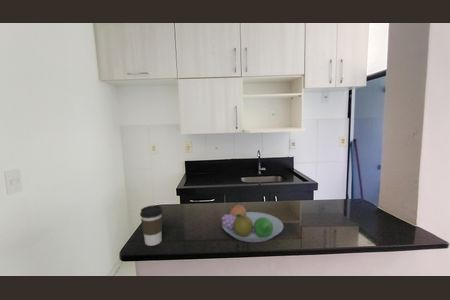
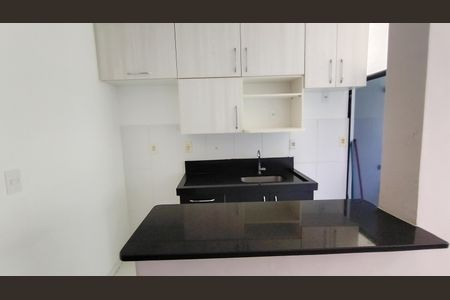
- coffee cup [139,204,164,247]
- fruit bowl [221,203,284,243]
